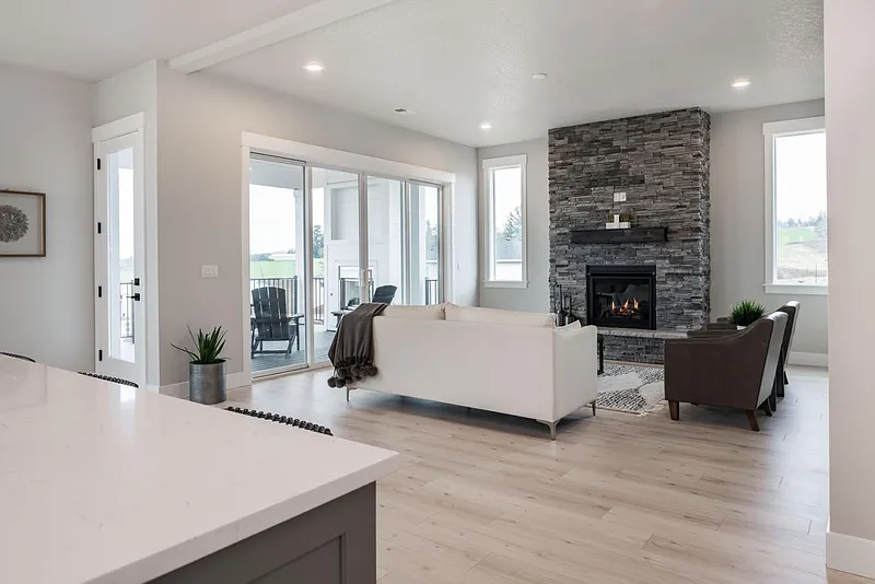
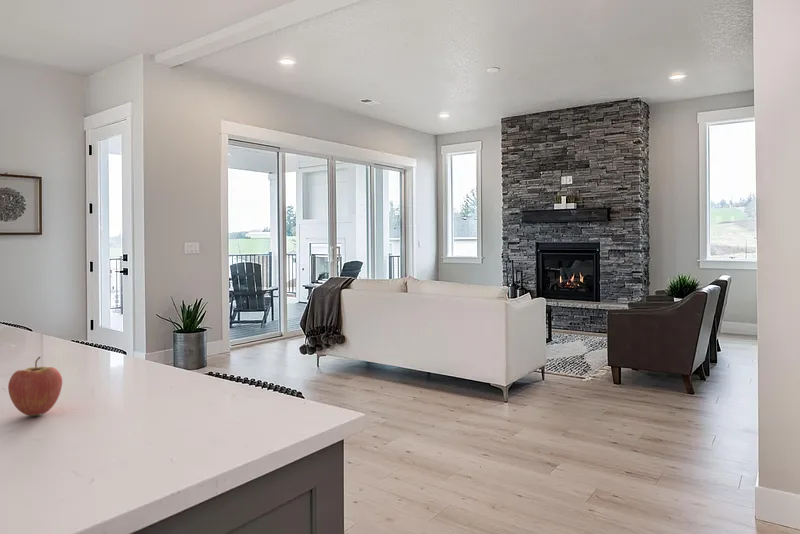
+ fruit [7,356,63,417]
